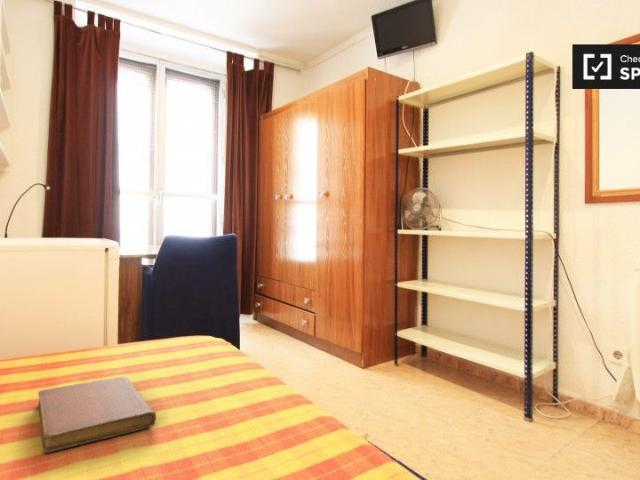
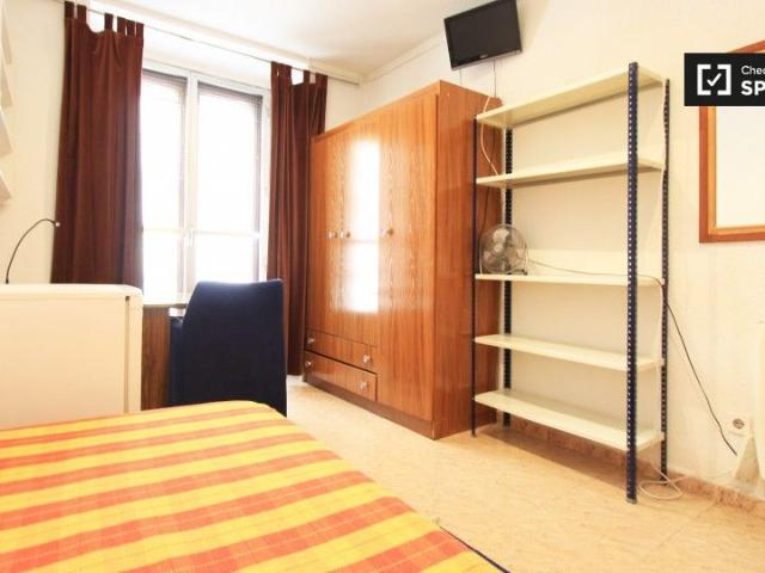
- notebook [37,376,157,454]
